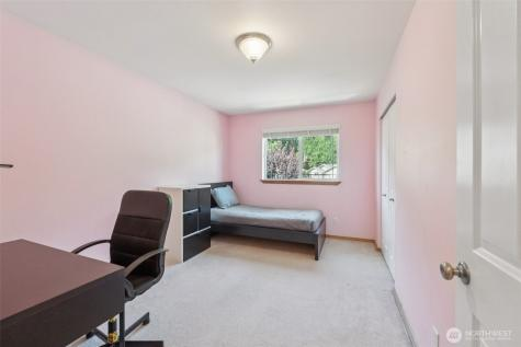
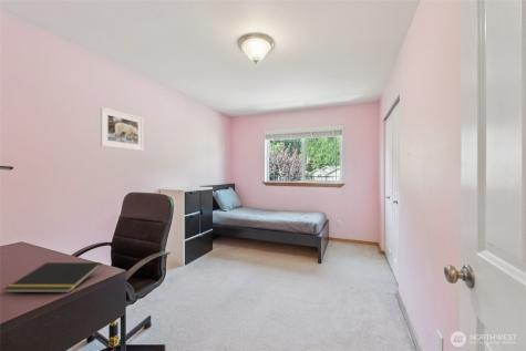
+ notepad [2,261,103,293]
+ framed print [100,106,144,152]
